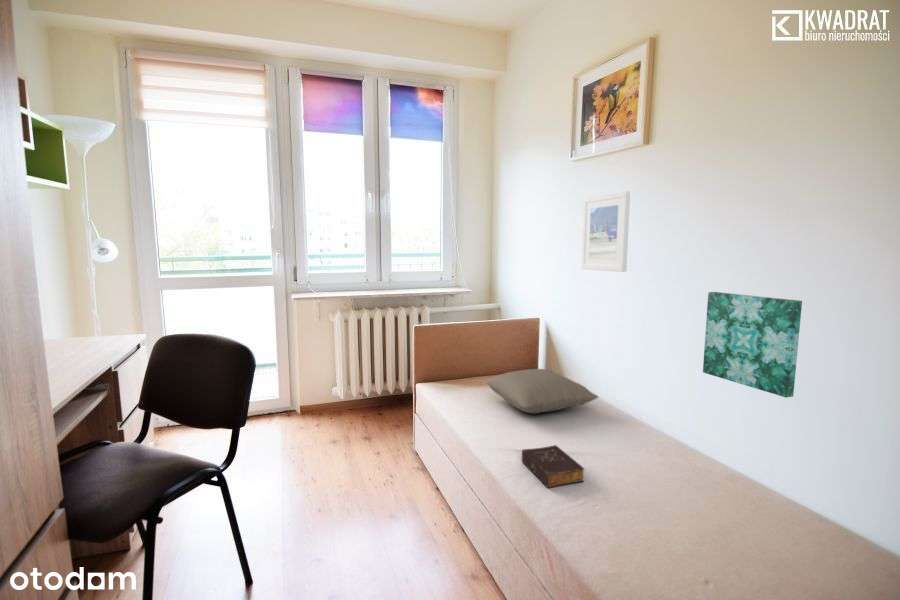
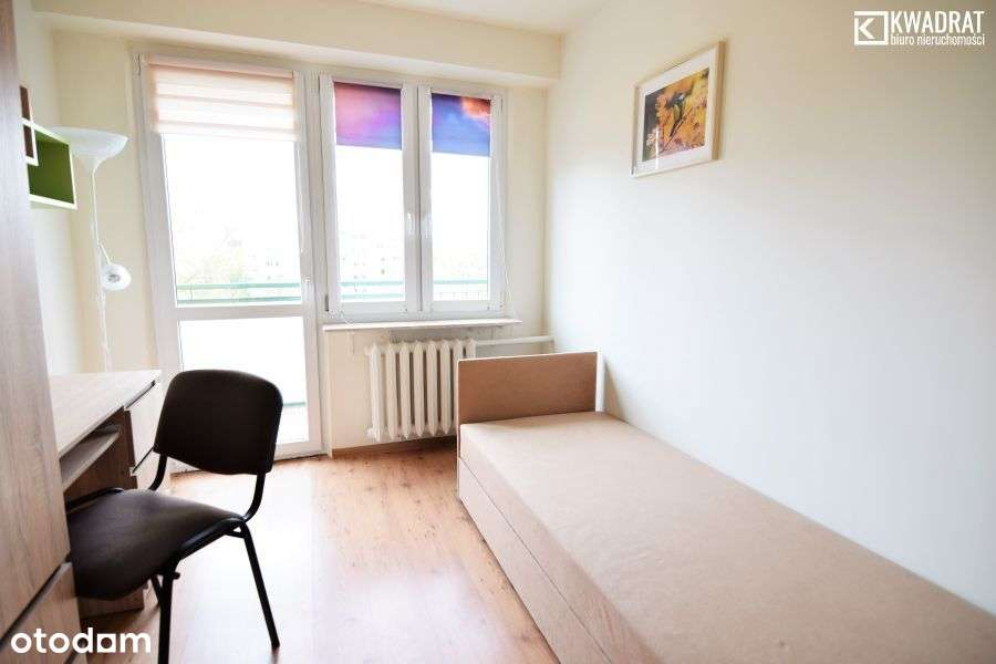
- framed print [580,190,631,273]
- book [521,444,585,489]
- pillow [484,368,600,414]
- wall art [702,291,803,398]
